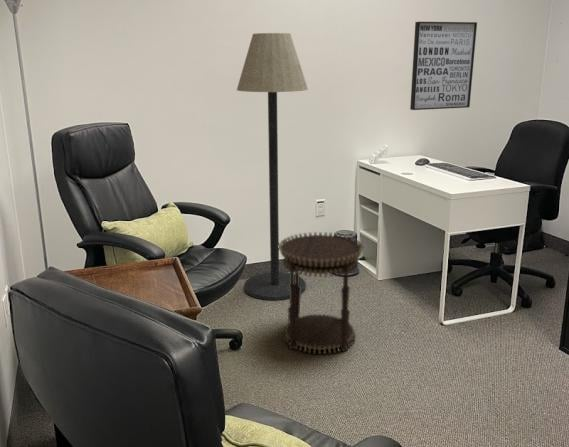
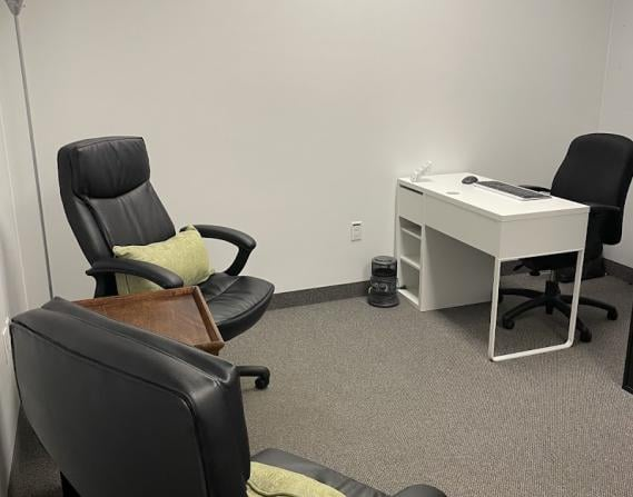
- floor lamp [236,32,309,301]
- wall art [409,21,478,111]
- side table [278,231,365,355]
